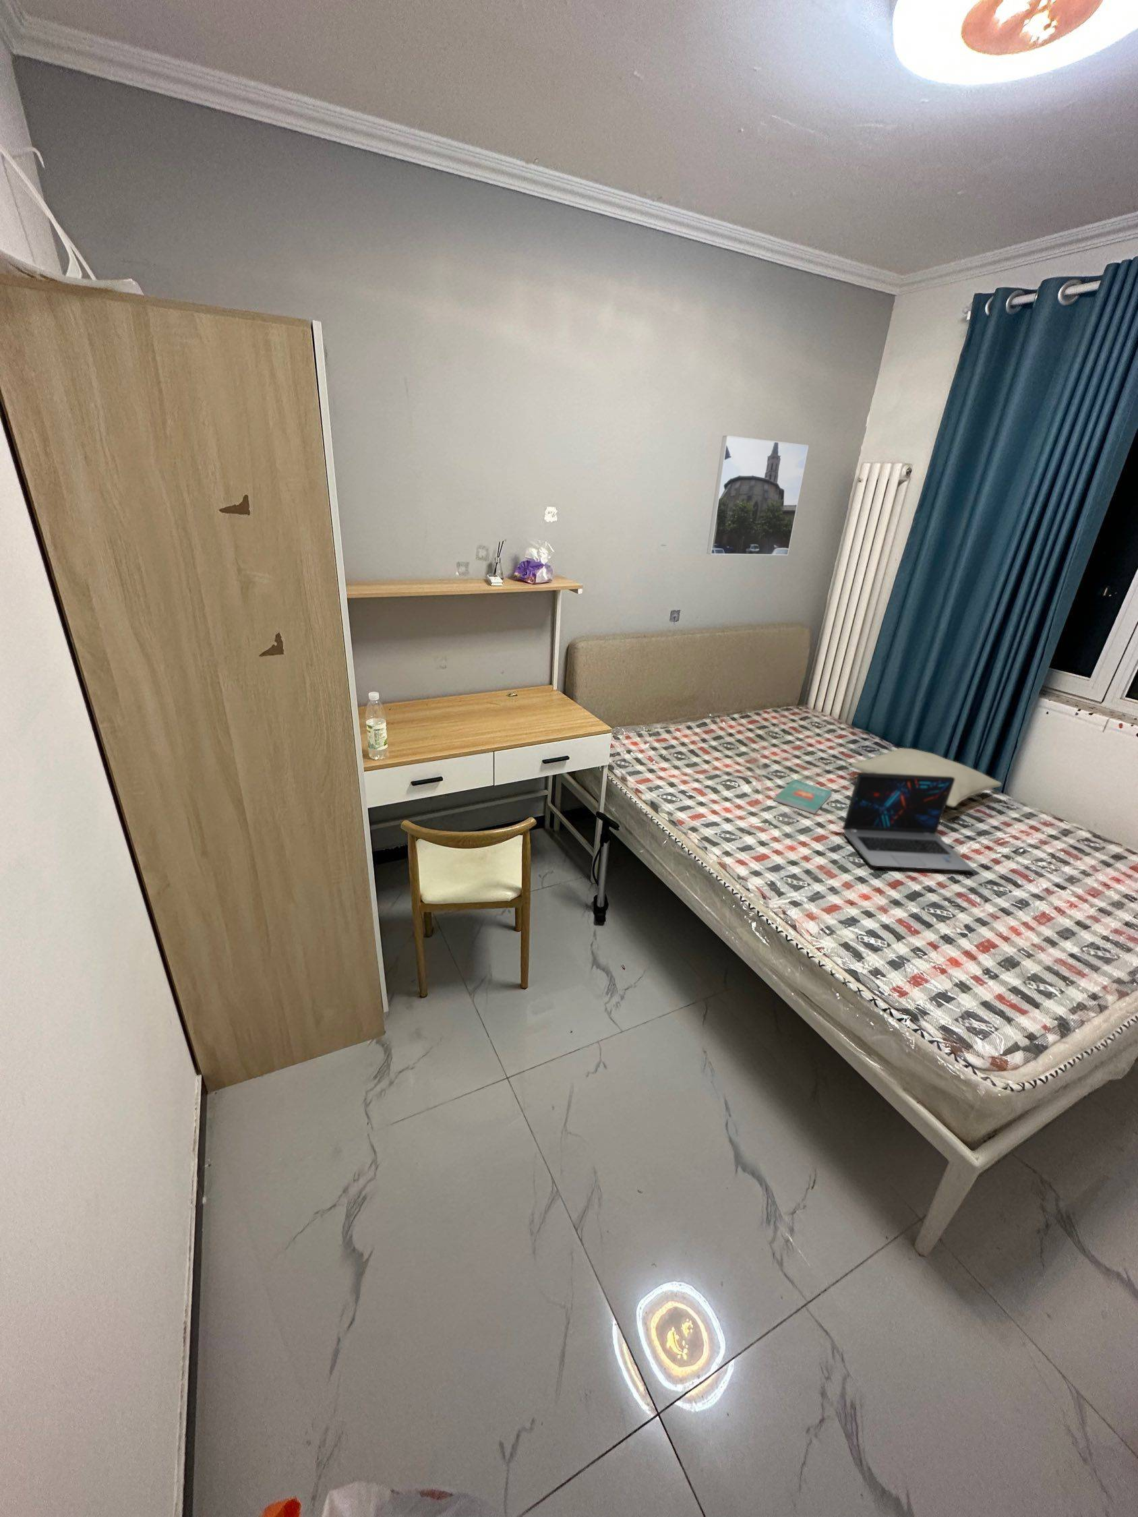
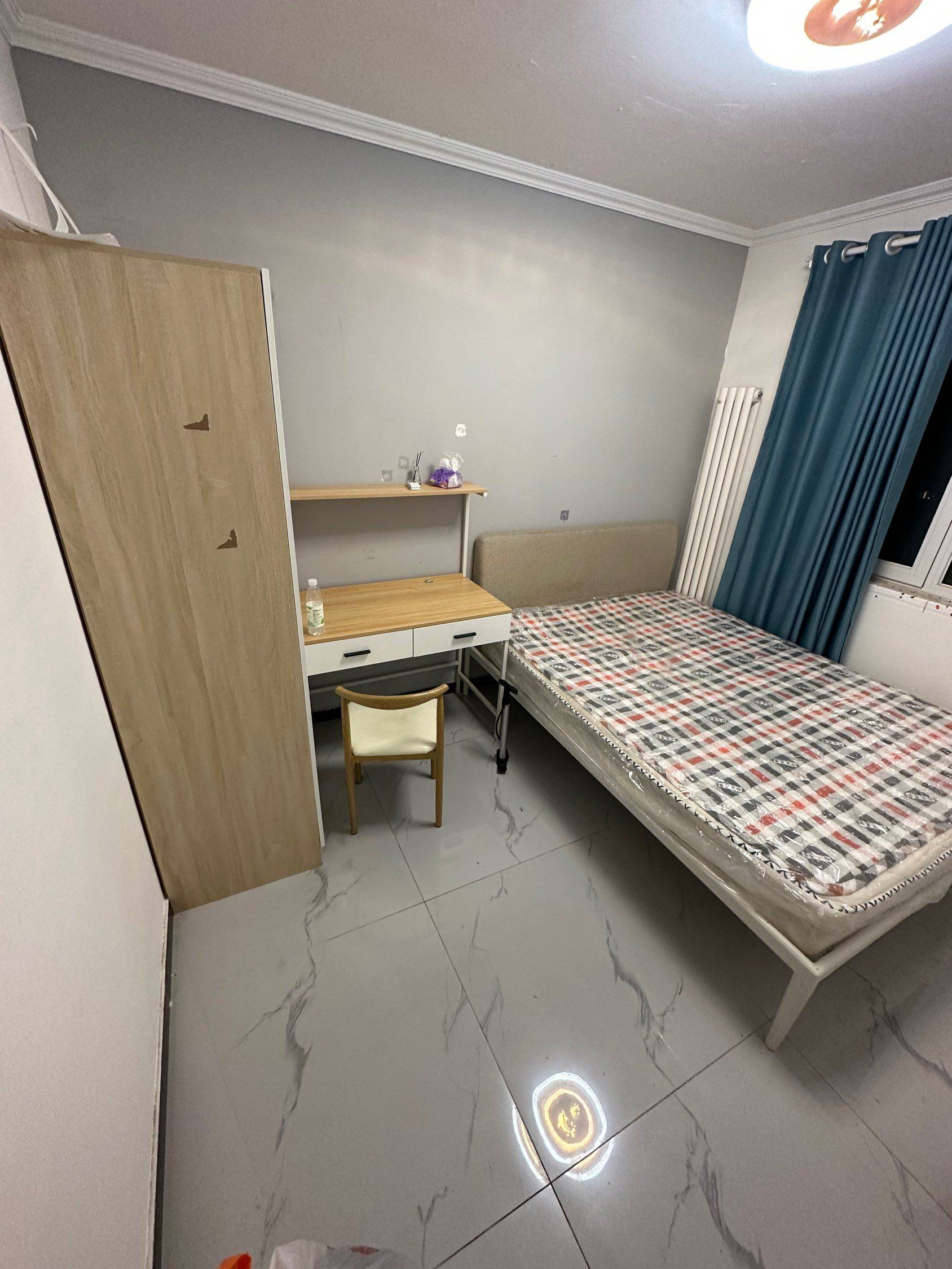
- pillow [850,747,1003,808]
- laptop [842,772,975,871]
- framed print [705,435,809,556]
- book [773,778,833,814]
